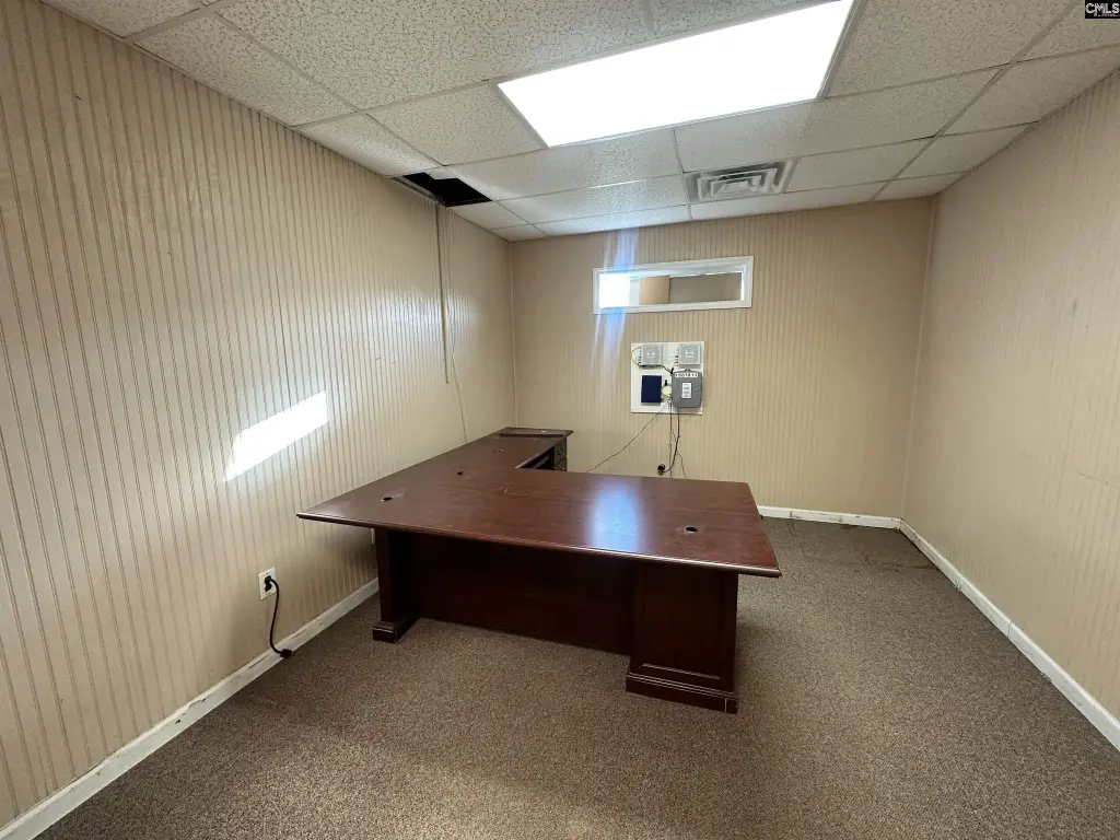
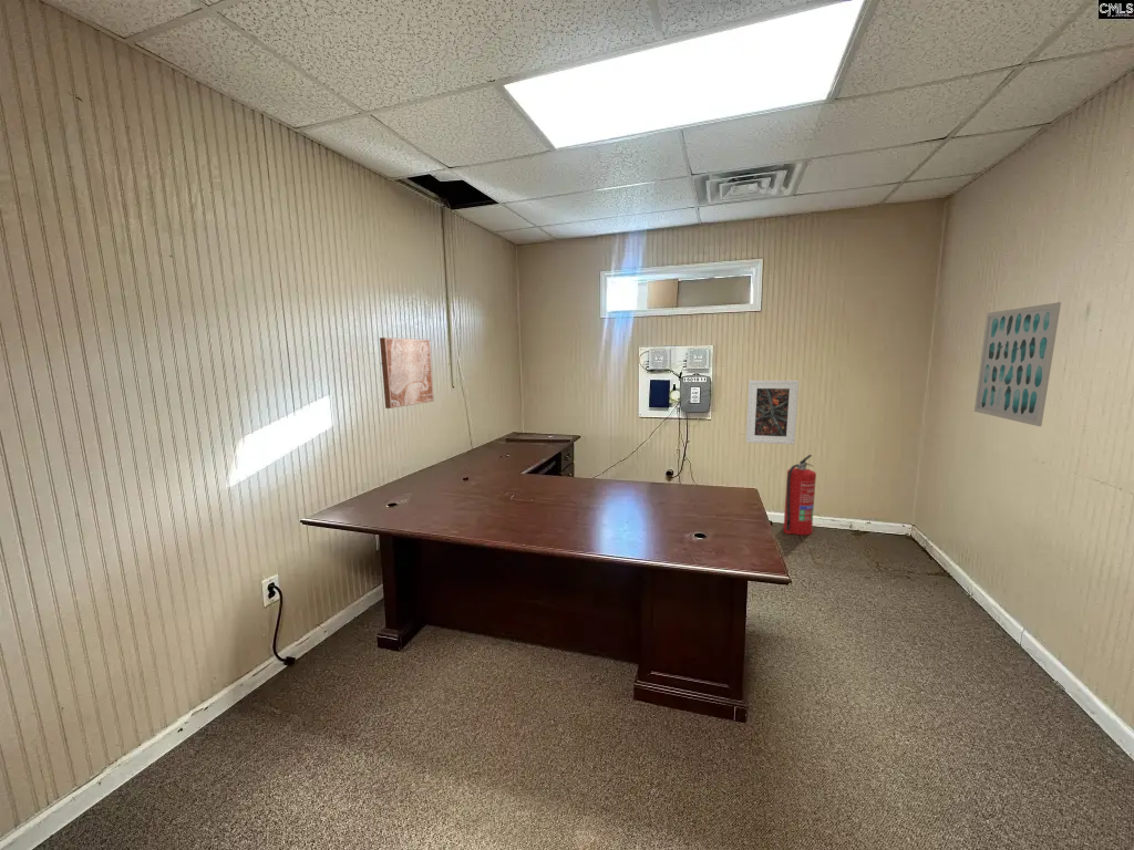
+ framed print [745,380,800,446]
+ wall art [379,336,435,410]
+ wall art [973,301,1062,427]
+ fire extinguisher [782,454,817,536]
